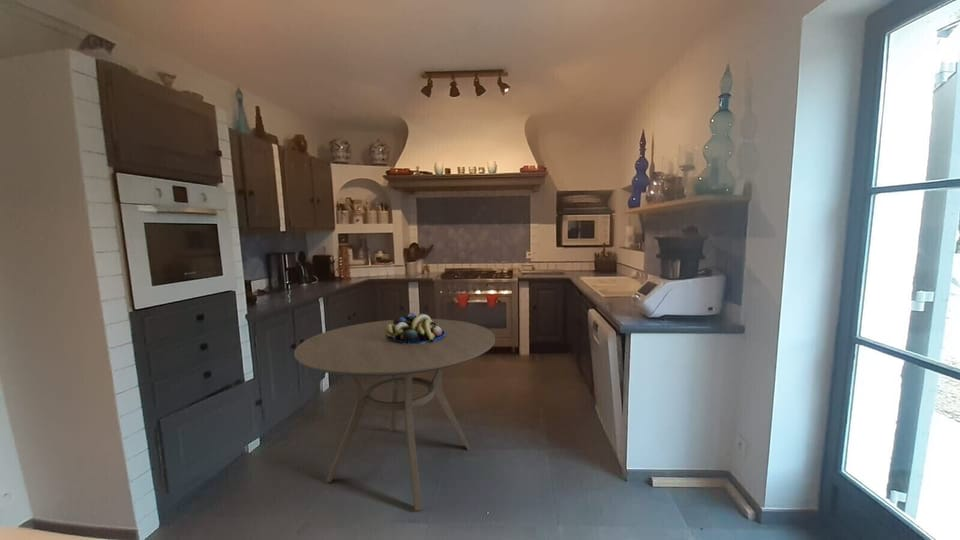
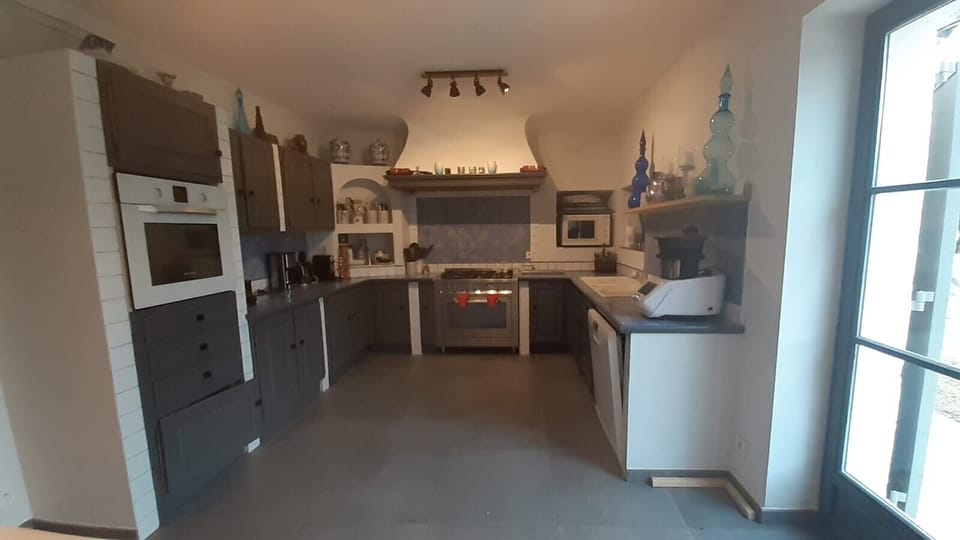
- dining table [293,318,496,512]
- fruit bowl [385,312,445,345]
